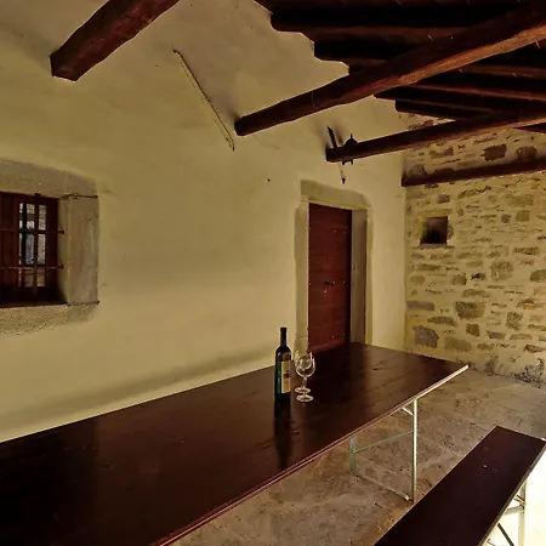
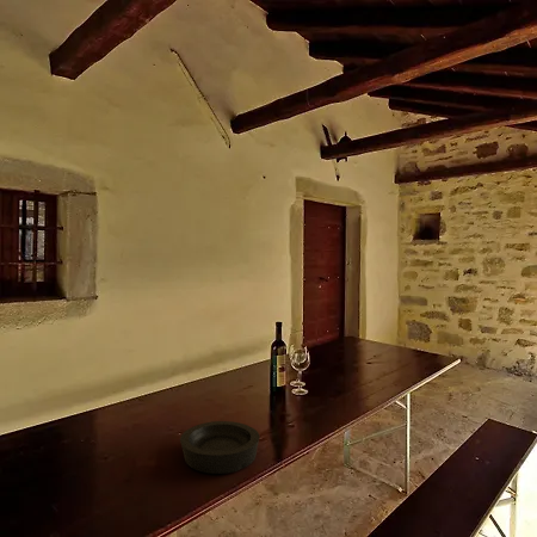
+ bowl [179,420,261,475]
